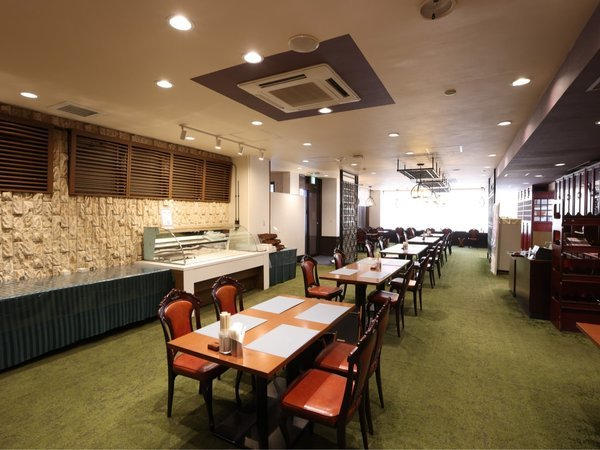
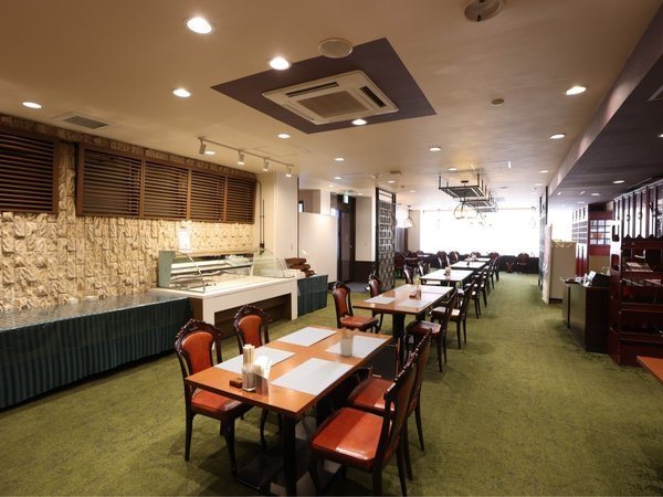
+ utensil holder [339,326,360,357]
